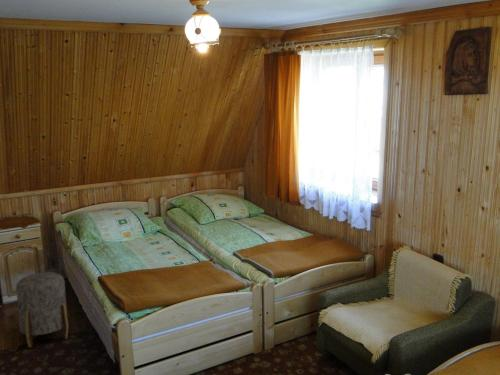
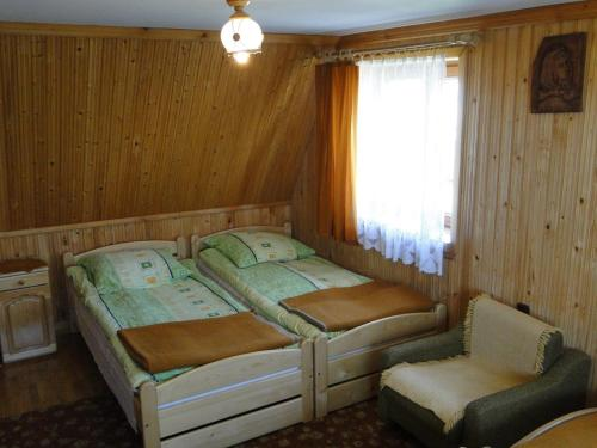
- stool [15,271,69,348]
